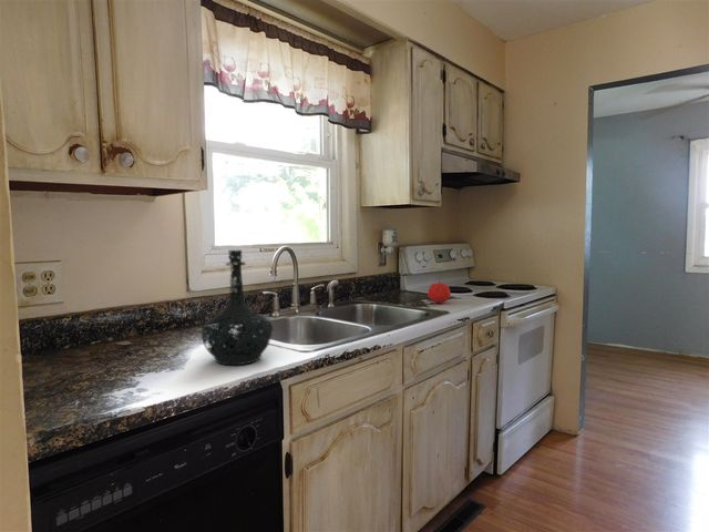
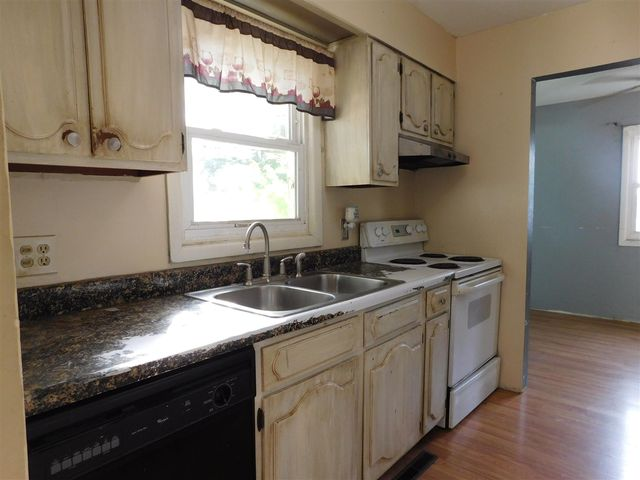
- bottle [201,249,274,366]
- apple [427,282,452,304]
